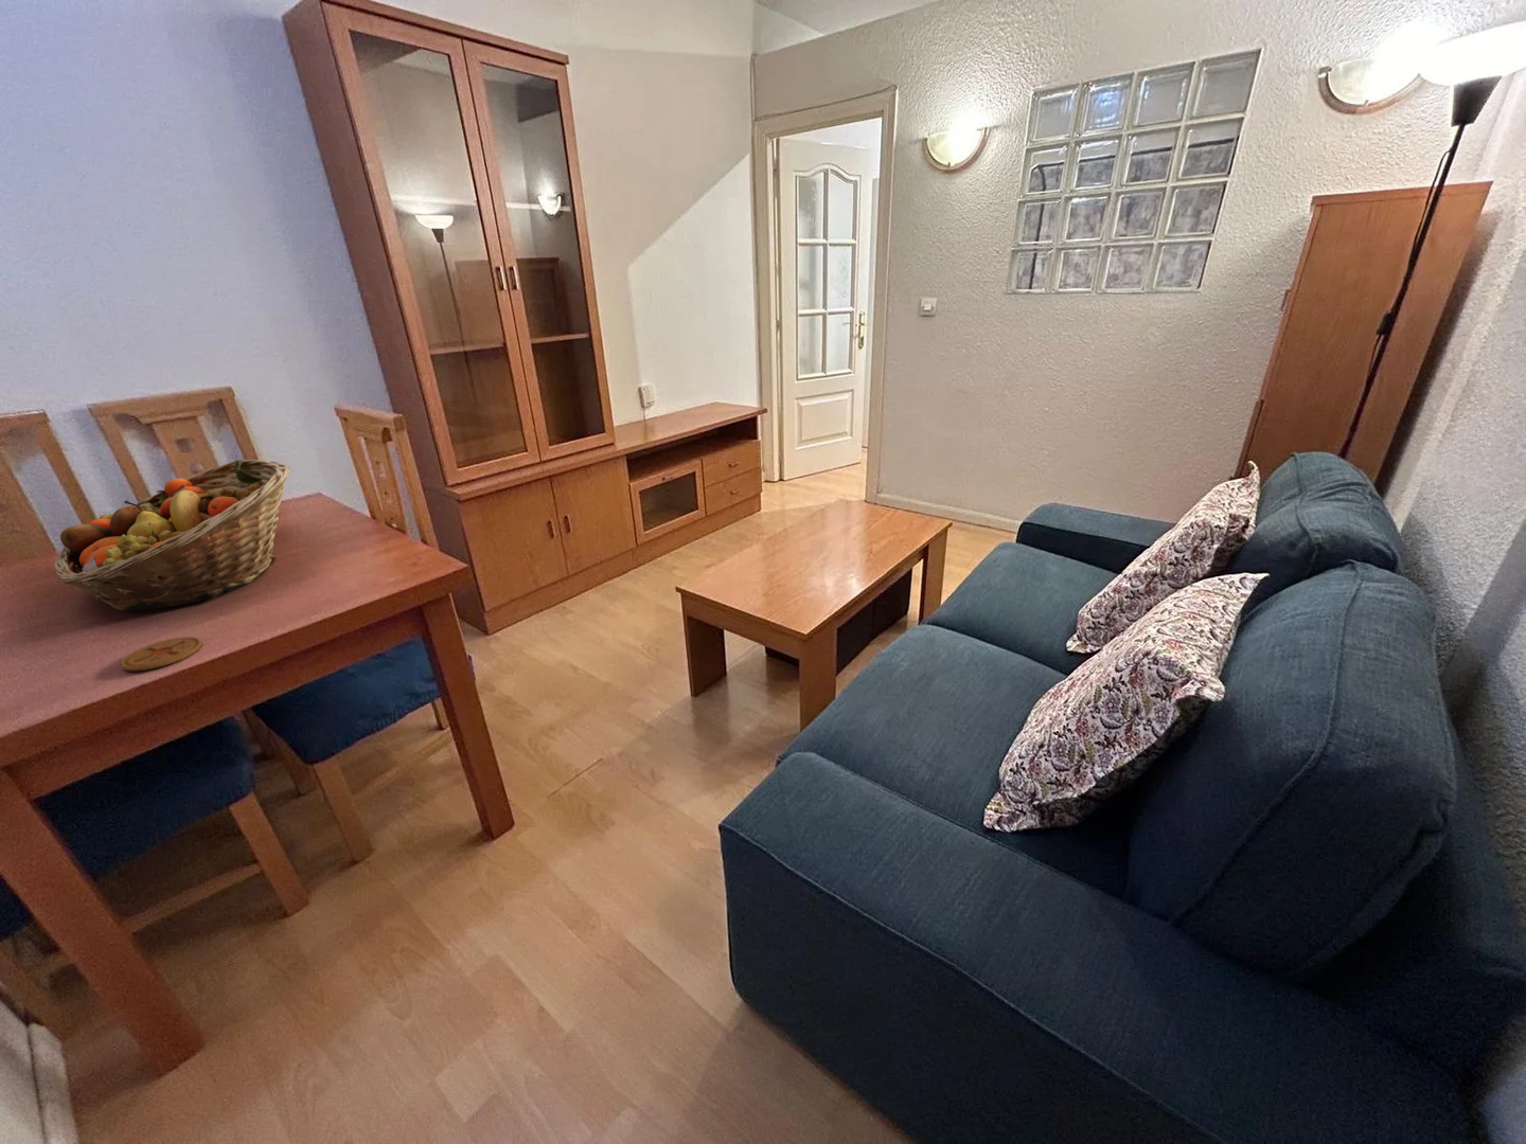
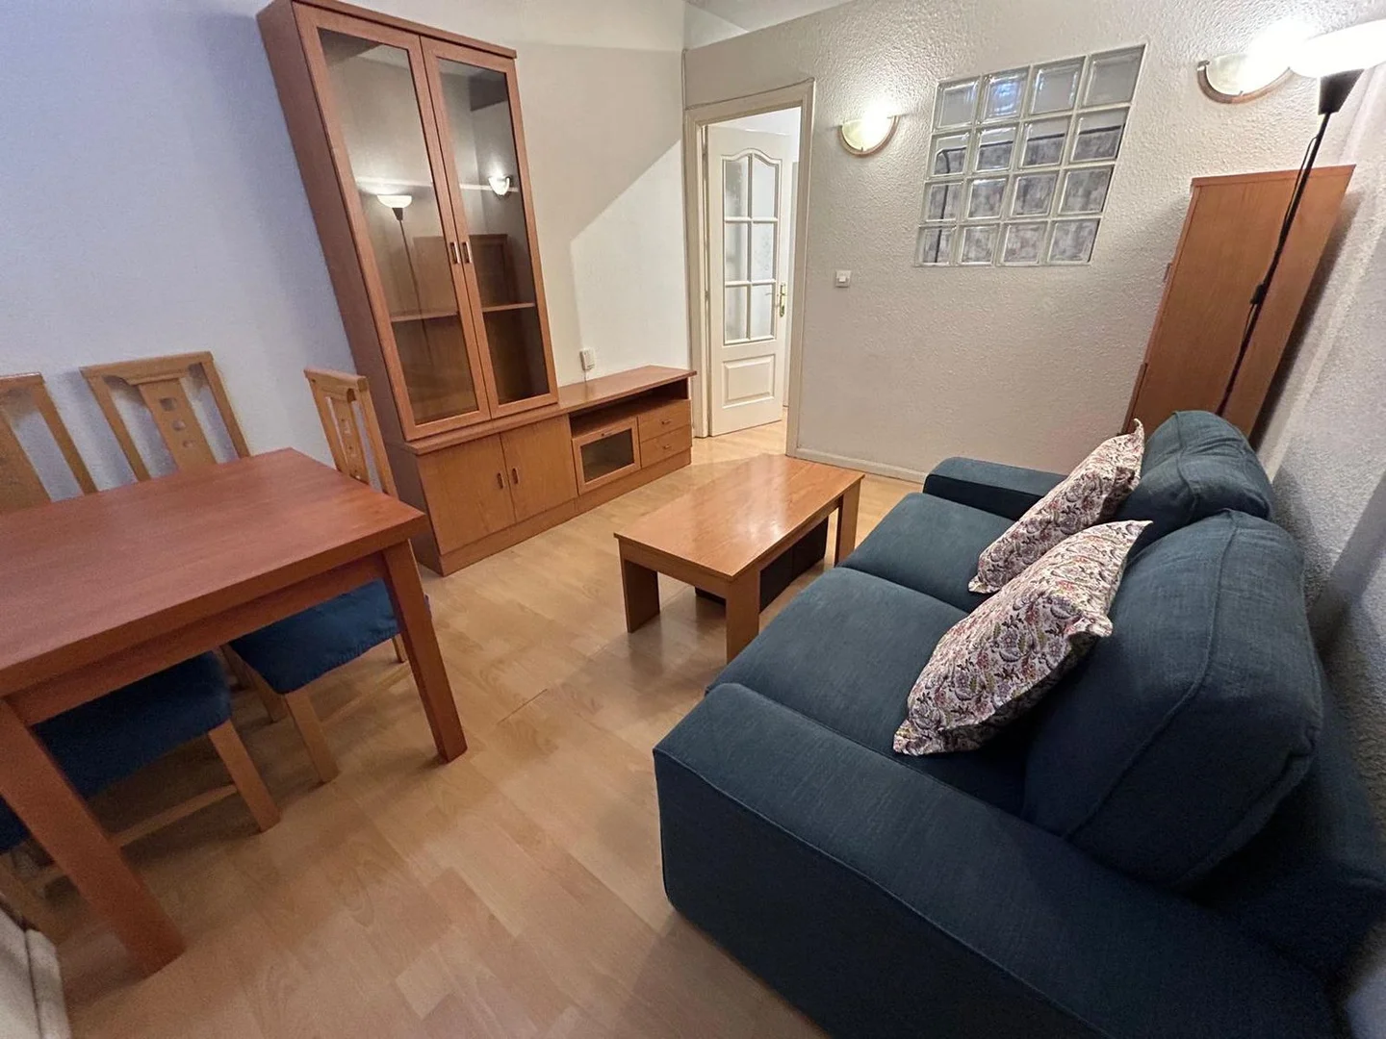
- fruit basket [53,459,291,612]
- coaster [120,636,202,672]
